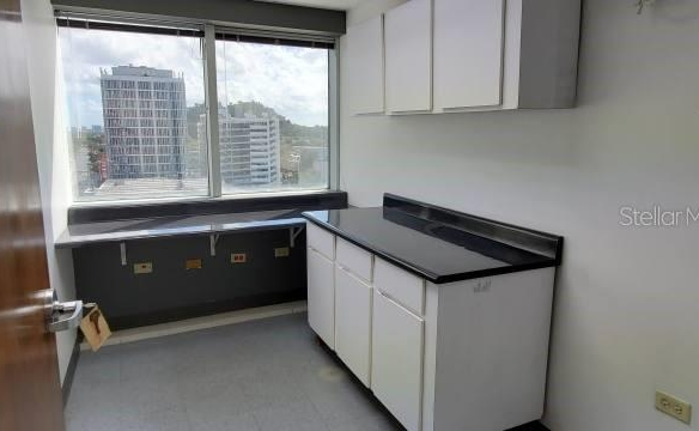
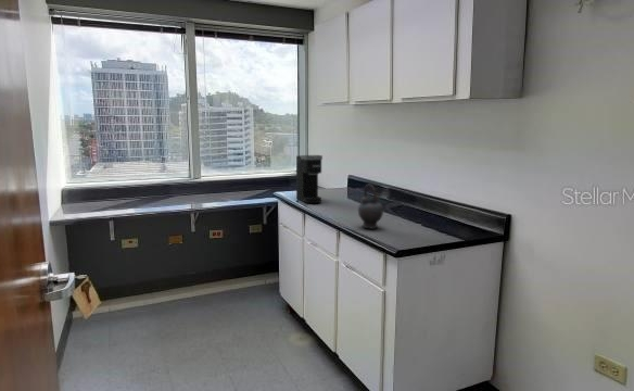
+ teapot [357,184,384,229]
+ coffee maker [295,154,324,204]
